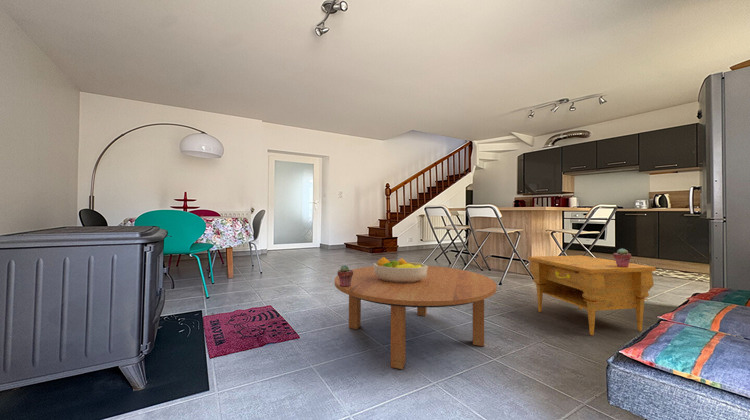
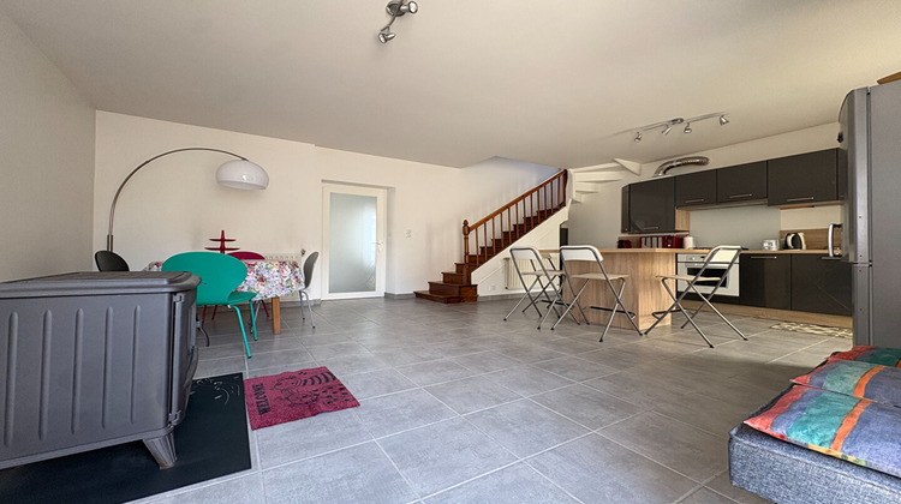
- fruit bowl [372,256,429,283]
- nightstand [527,254,657,336]
- coffee table [334,265,498,370]
- potted succulent [336,264,353,287]
- potted succulent [612,248,632,267]
